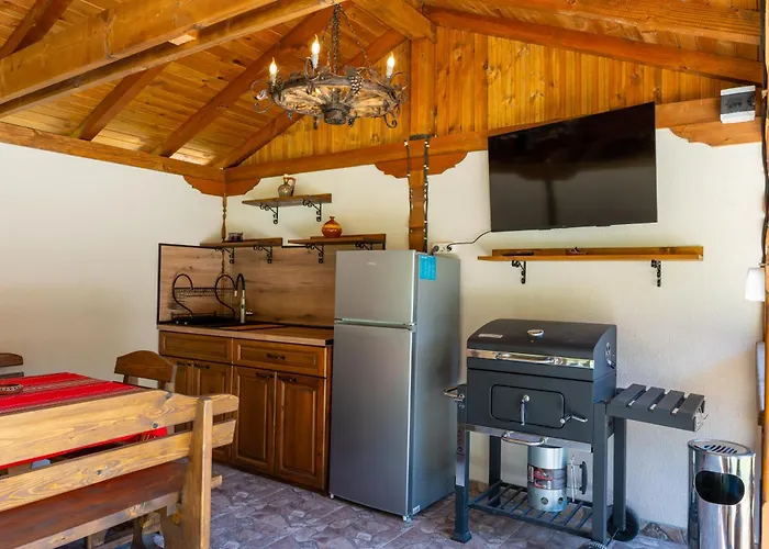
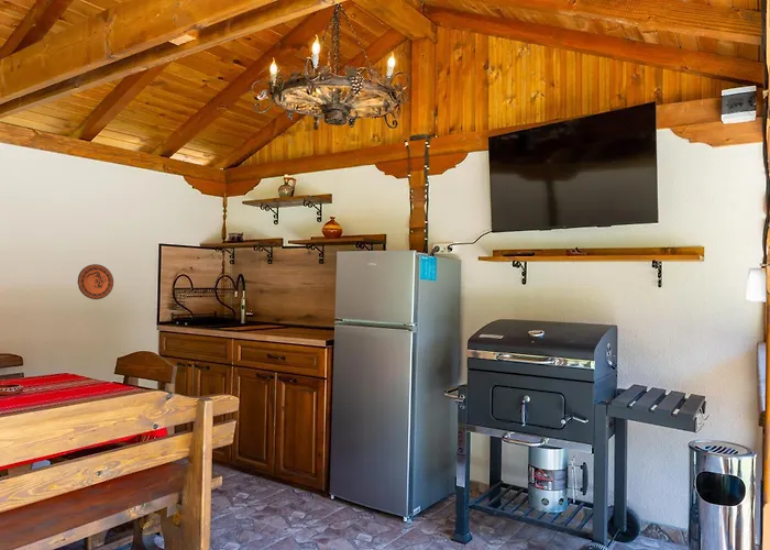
+ decorative plate [77,263,114,300]
